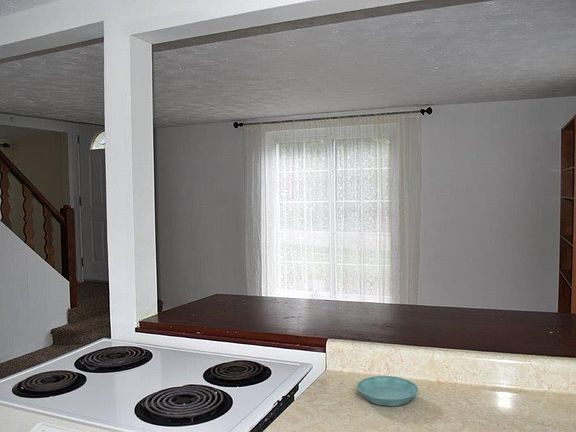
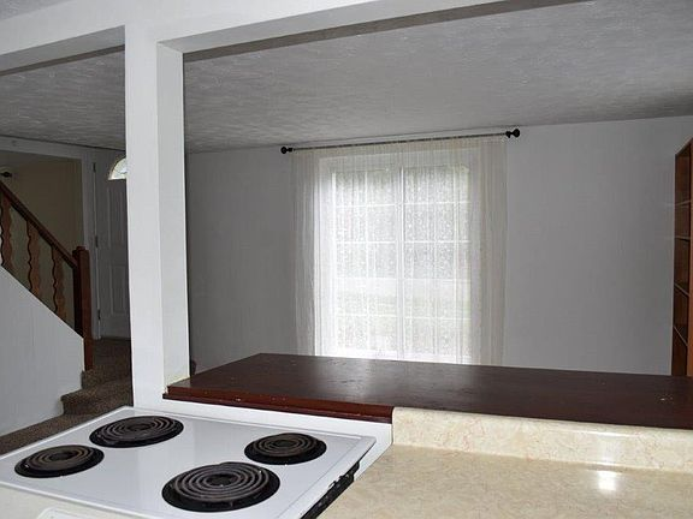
- saucer [356,375,419,407]
